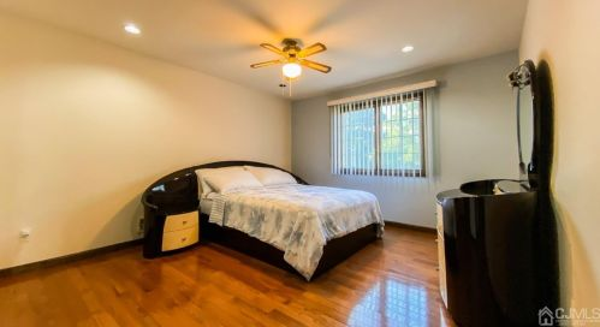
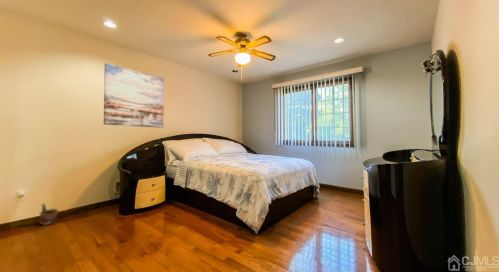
+ potted plant [38,202,59,226]
+ wall art [103,62,165,129]
